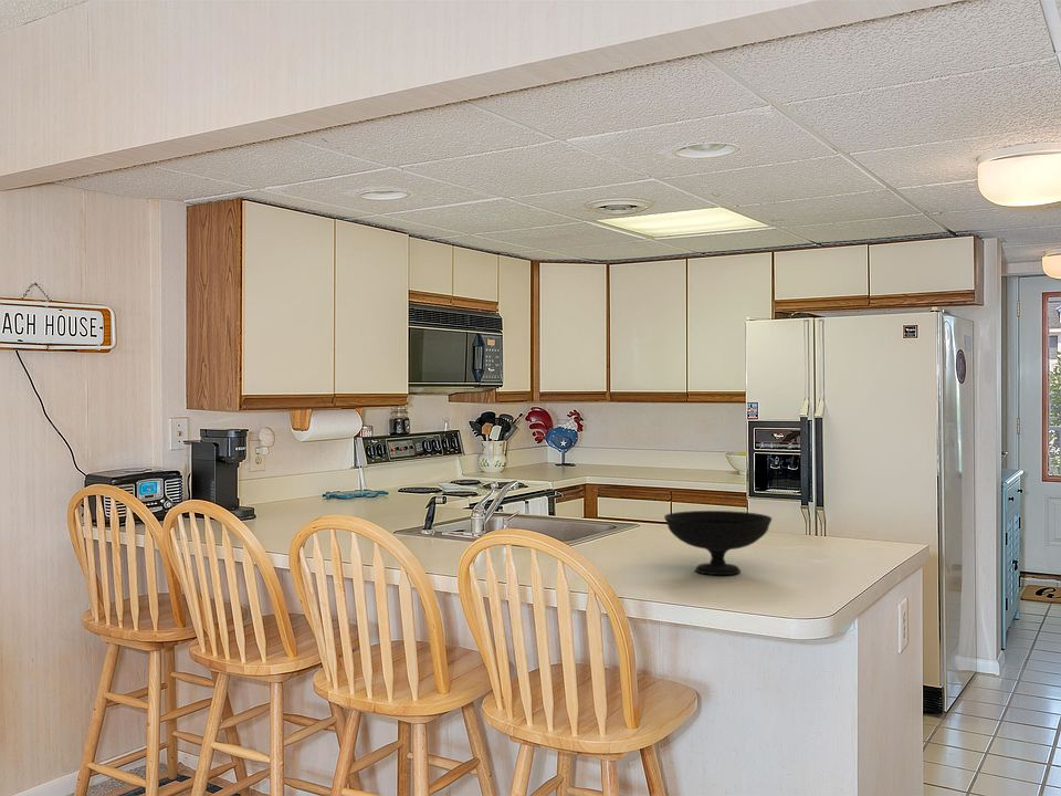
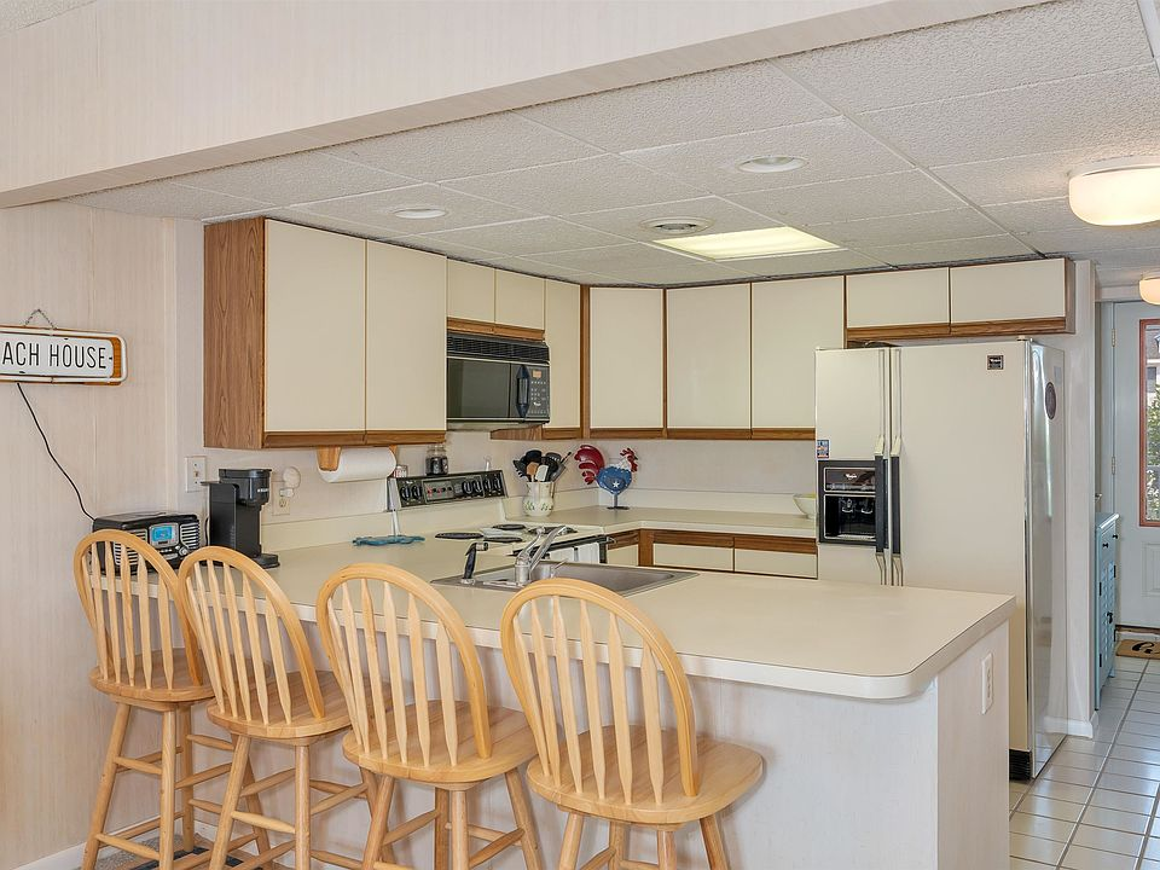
- bowl [663,510,774,576]
